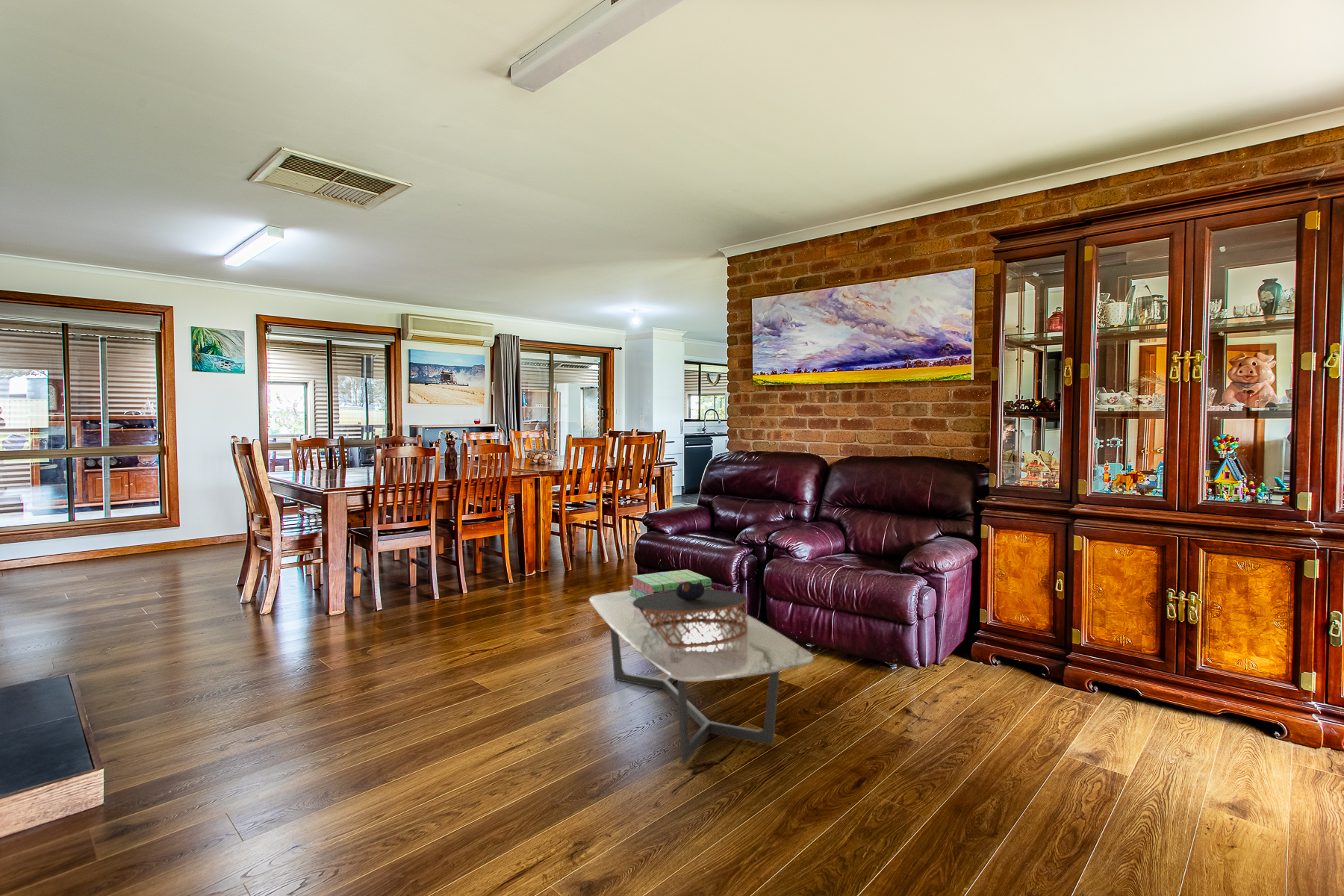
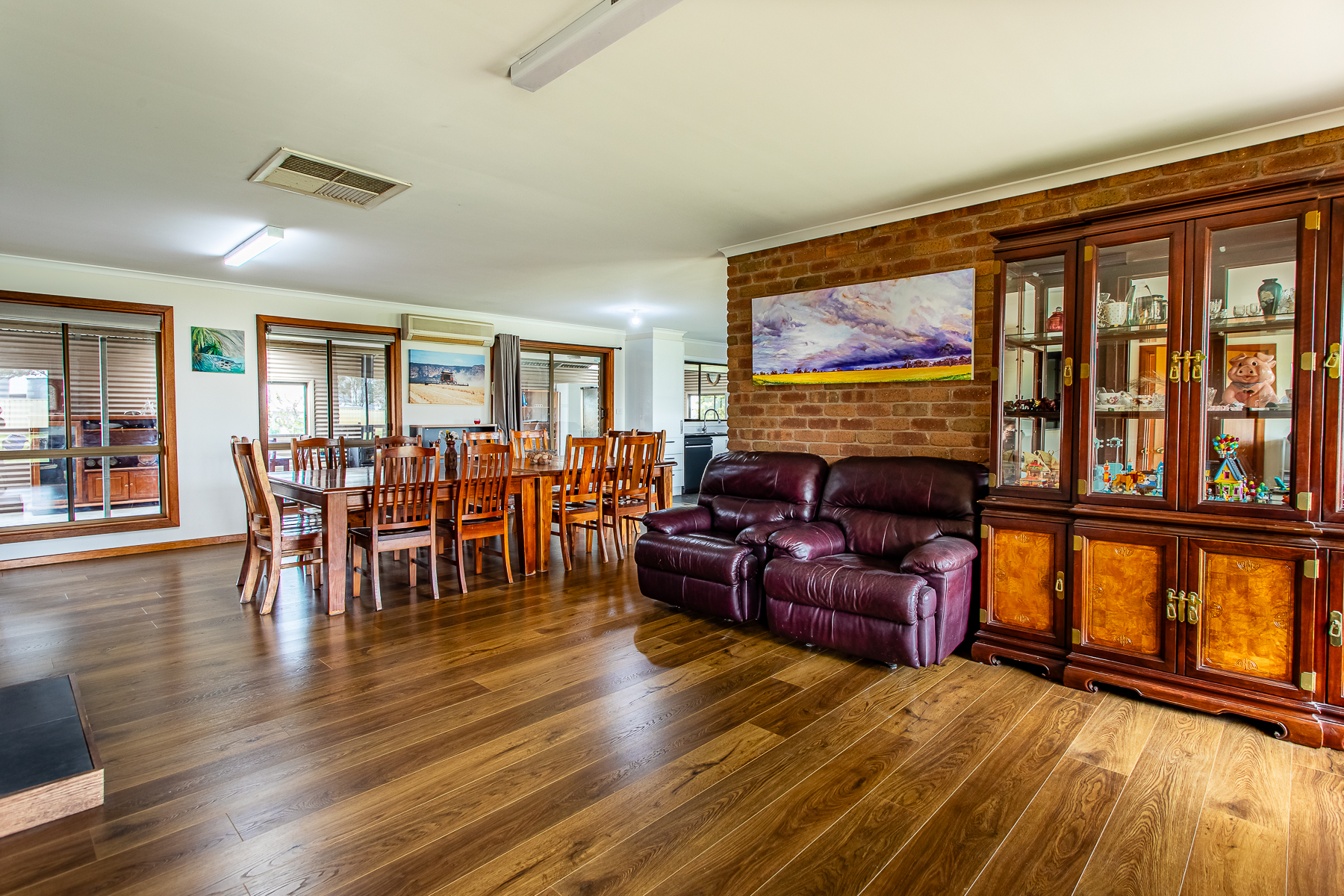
- stack of books [628,569,715,598]
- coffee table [633,582,748,646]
- coffee table [588,590,814,764]
